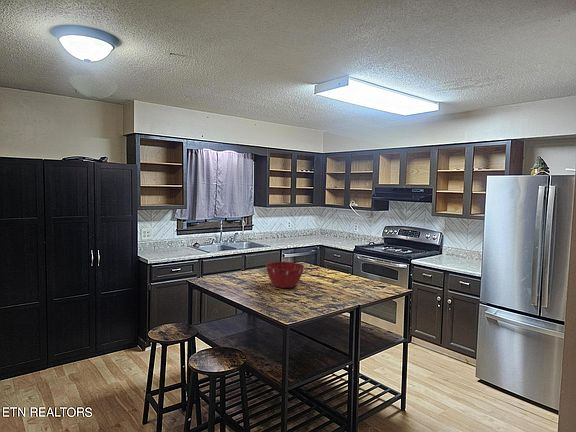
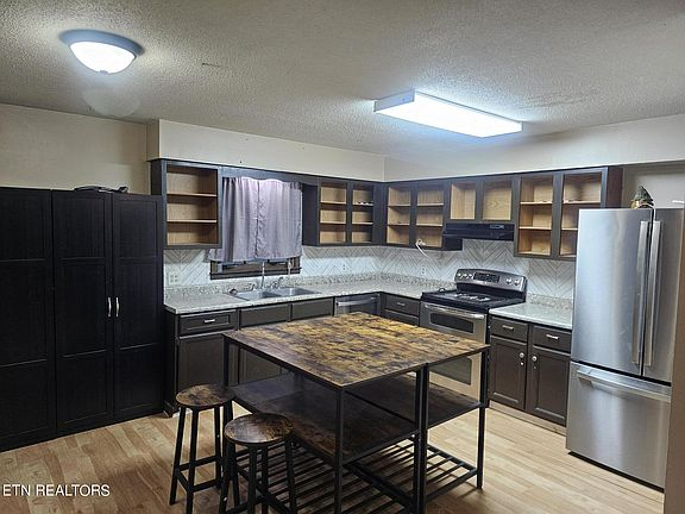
- mixing bowl [265,261,305,289]
